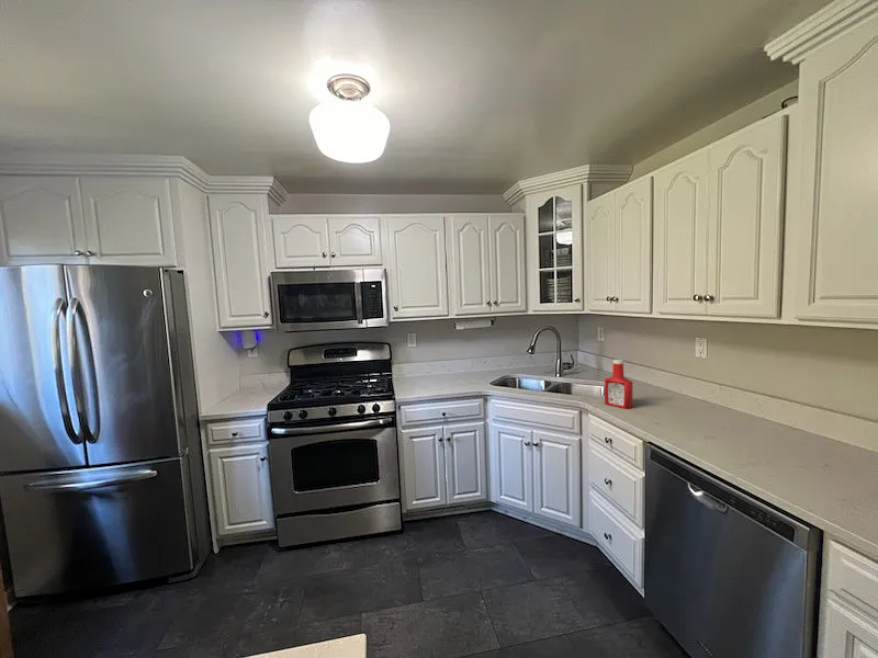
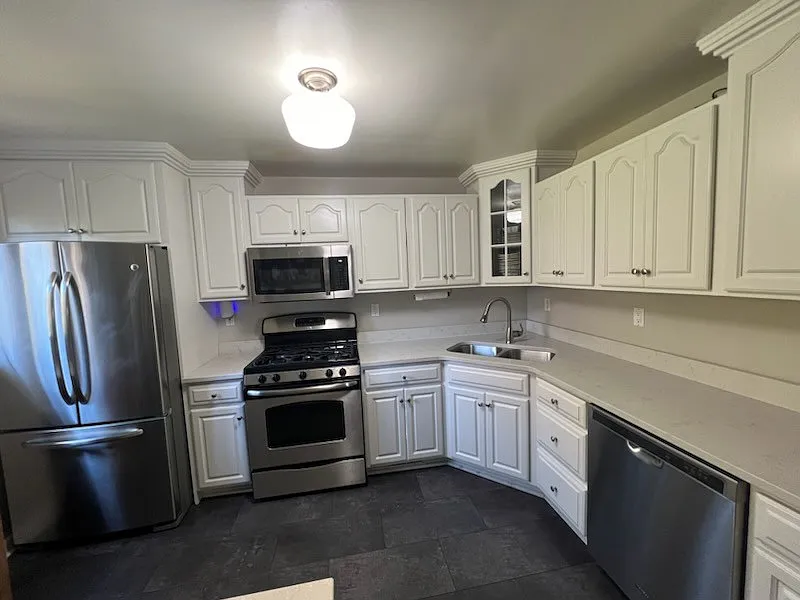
- soap bottle [604,359,633,409]
